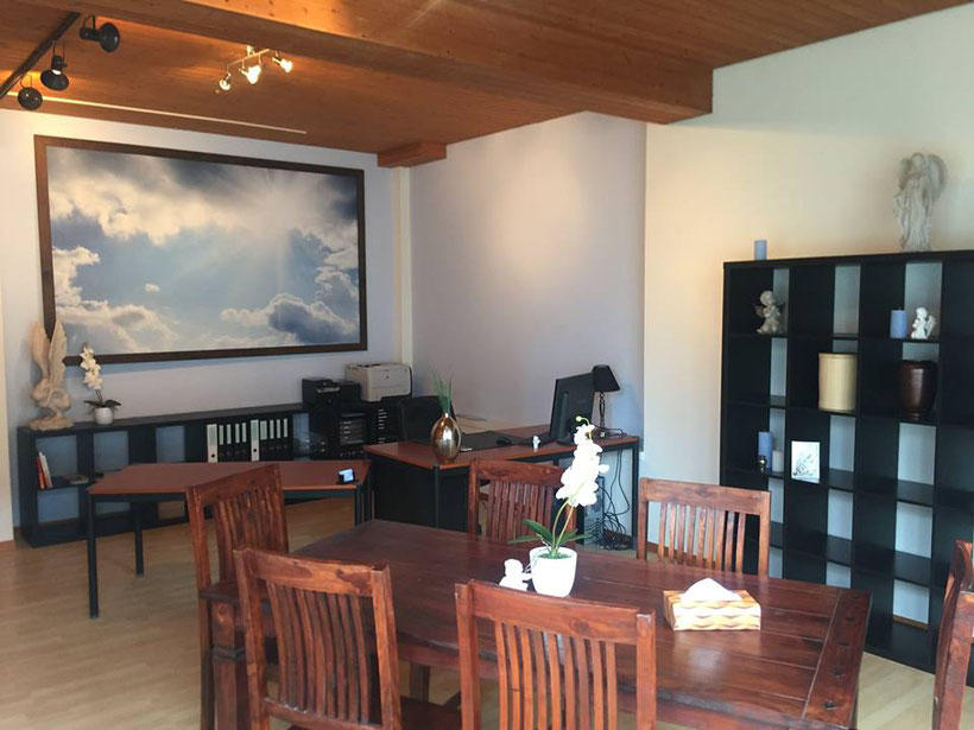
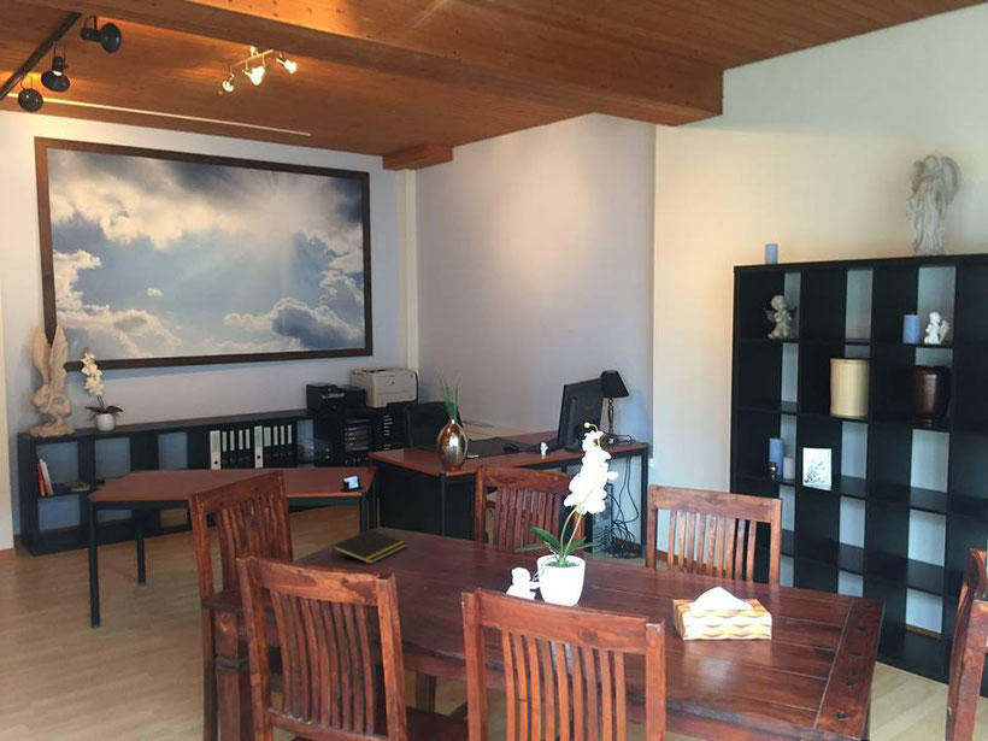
+ notepad [330,529,407,565]
